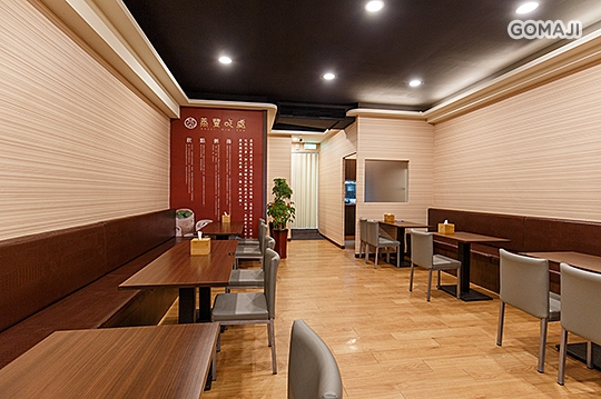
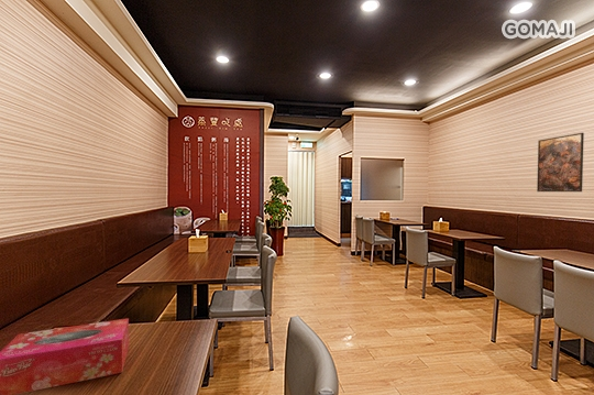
+ tissue box [0,317,130,395]
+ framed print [536,132,585,193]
